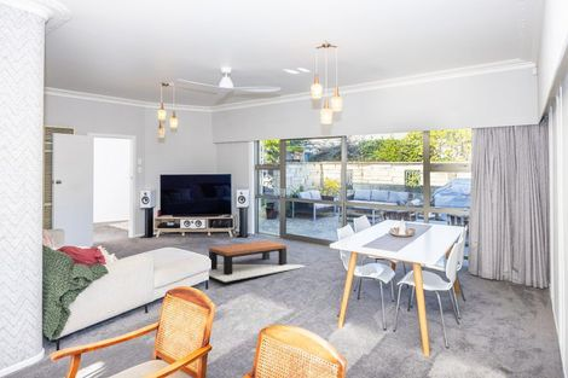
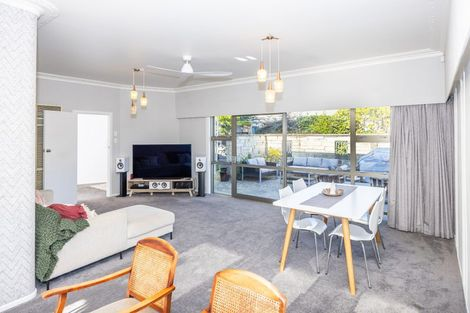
- coffee table [208,240,307,283]
